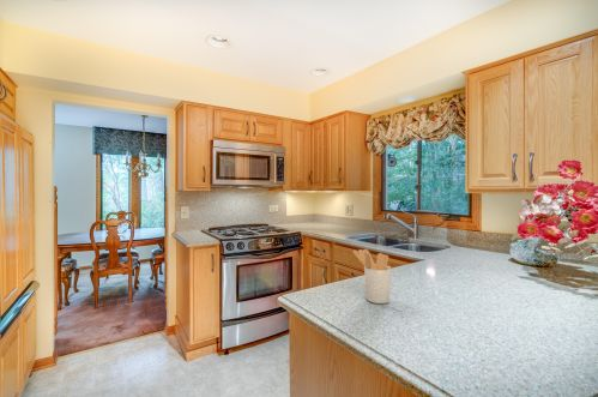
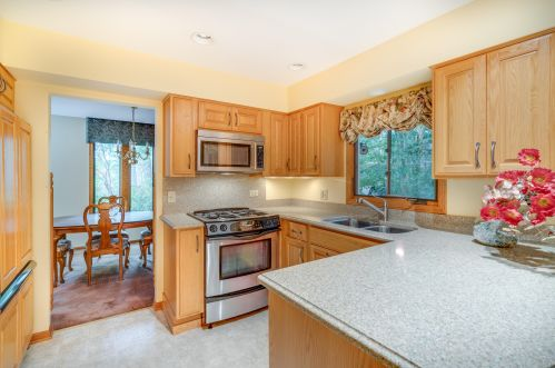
- utensil holder [352,248,392,305]
